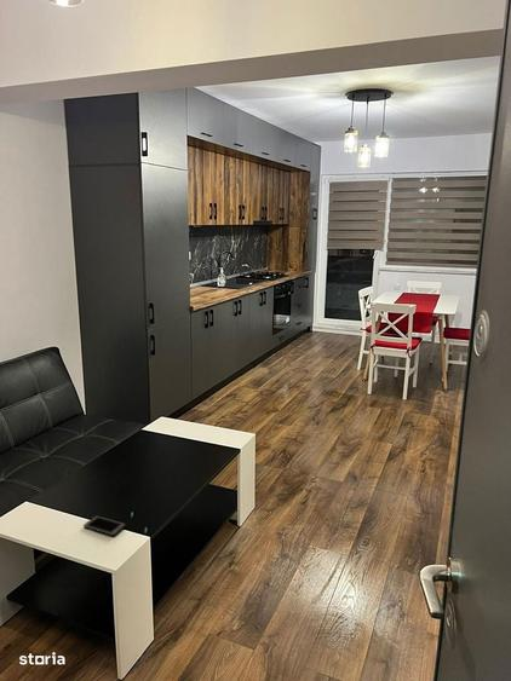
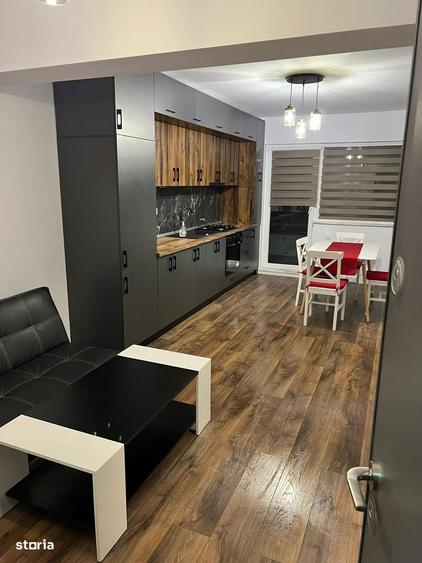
- cell phone [82,514,127,537]
